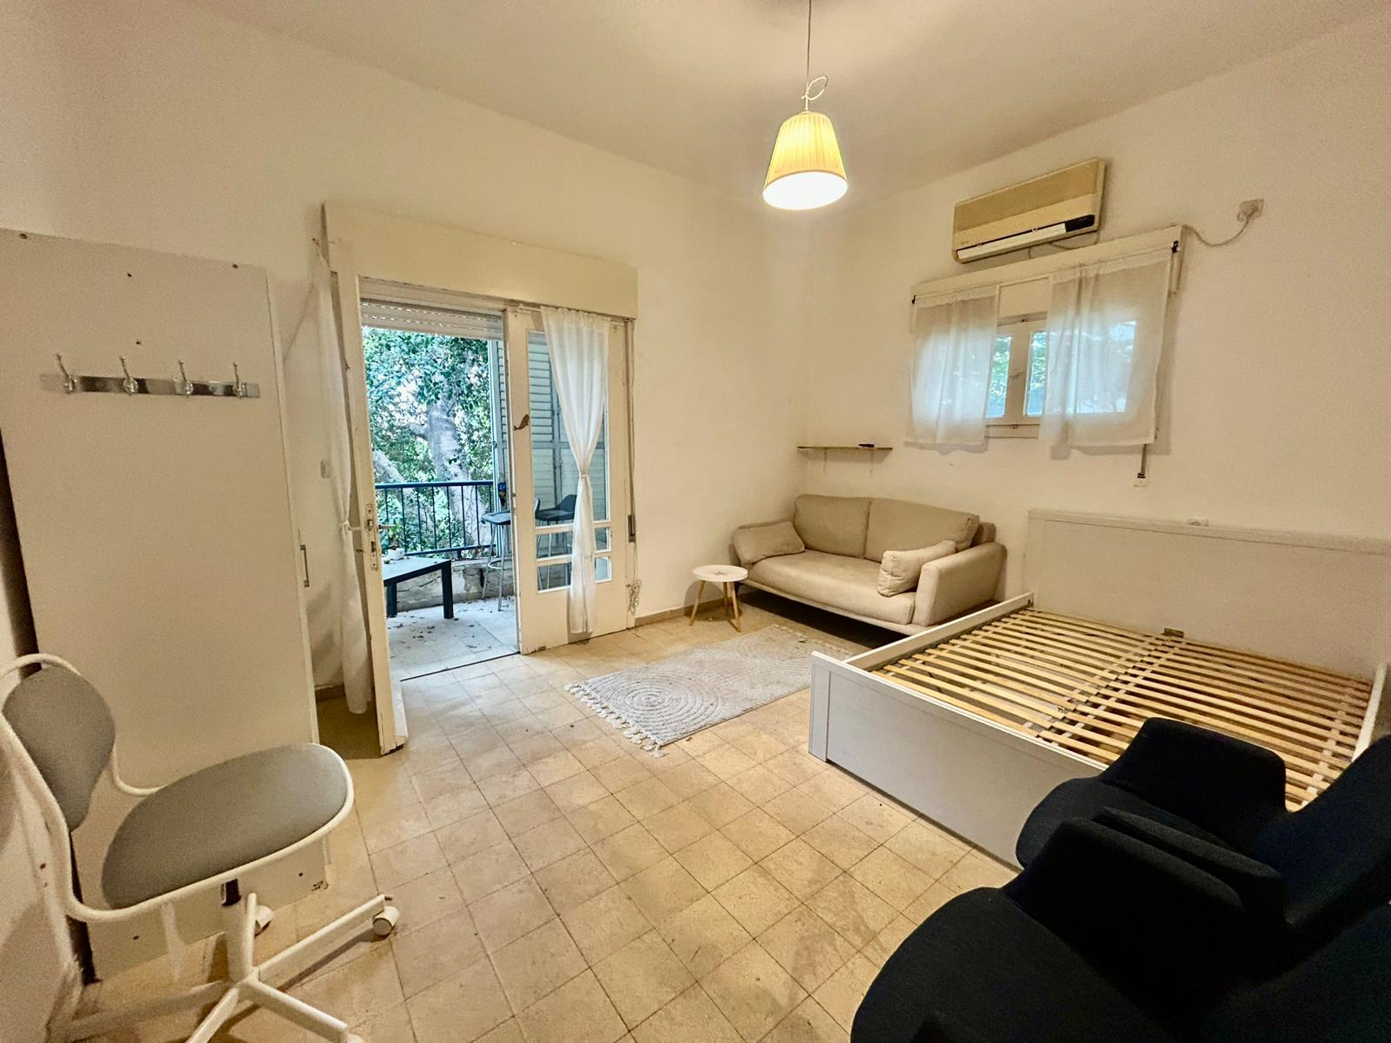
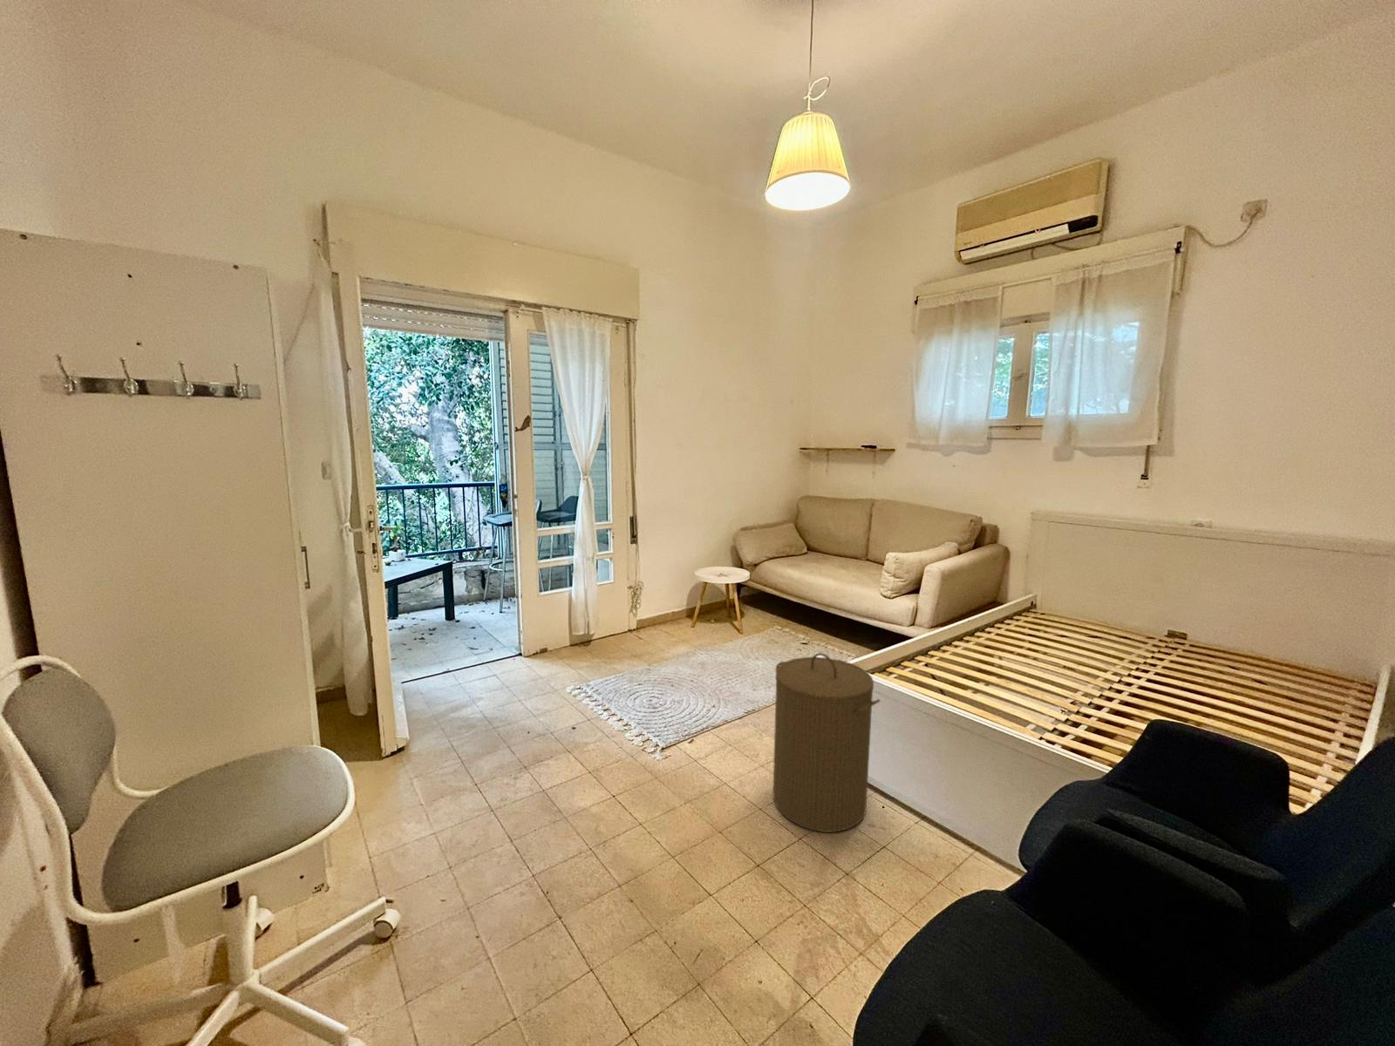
+ laundry hamper [772,652,881,833]
